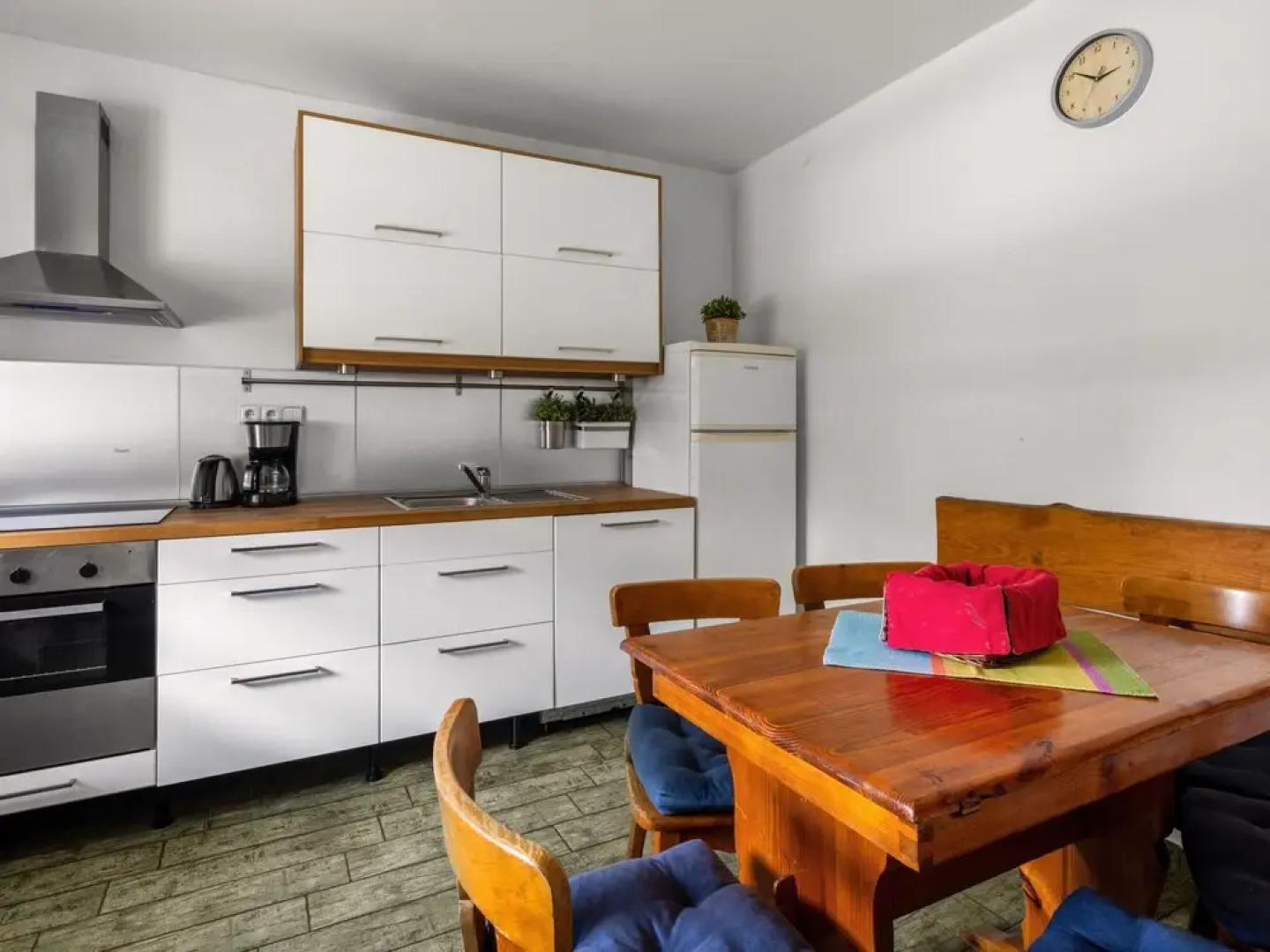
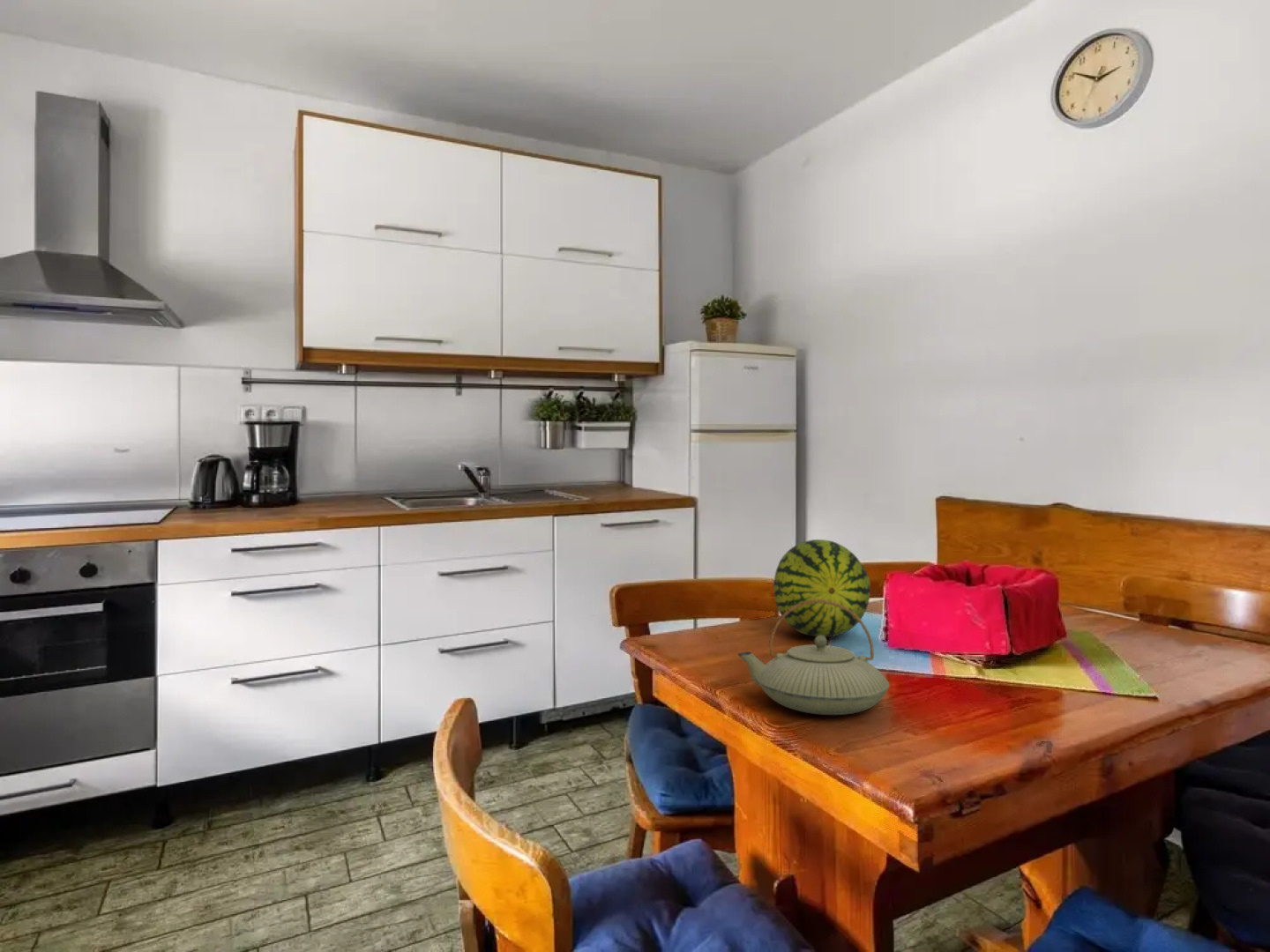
+ fruit [773,539,871,638]
+ teapot [737,599,891,716]
